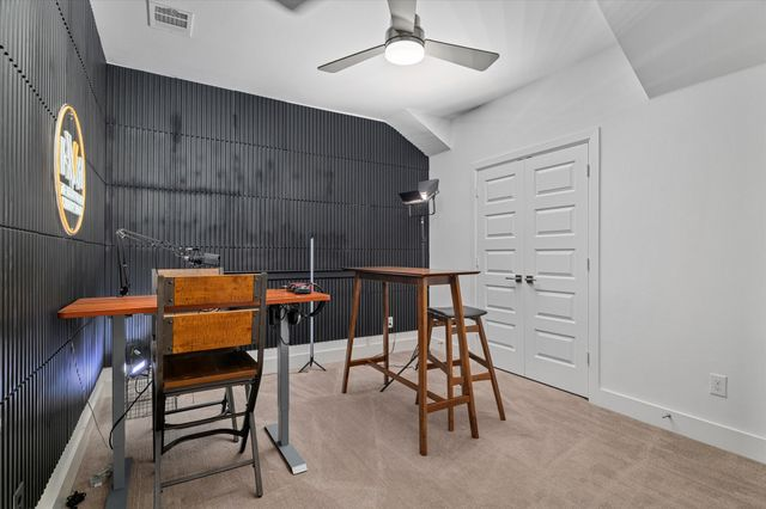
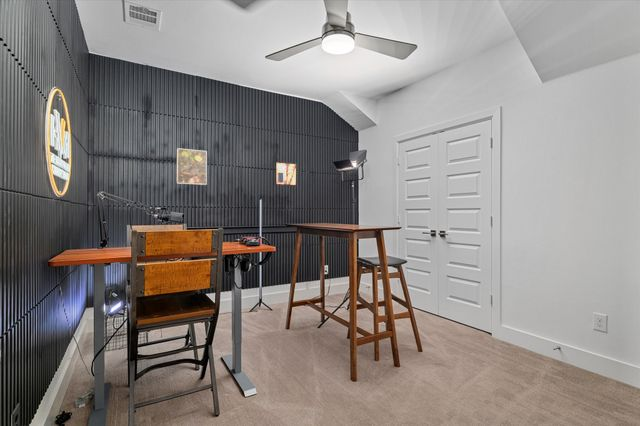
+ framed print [176,147,208,186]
+ wall art [274,161,298,187]
